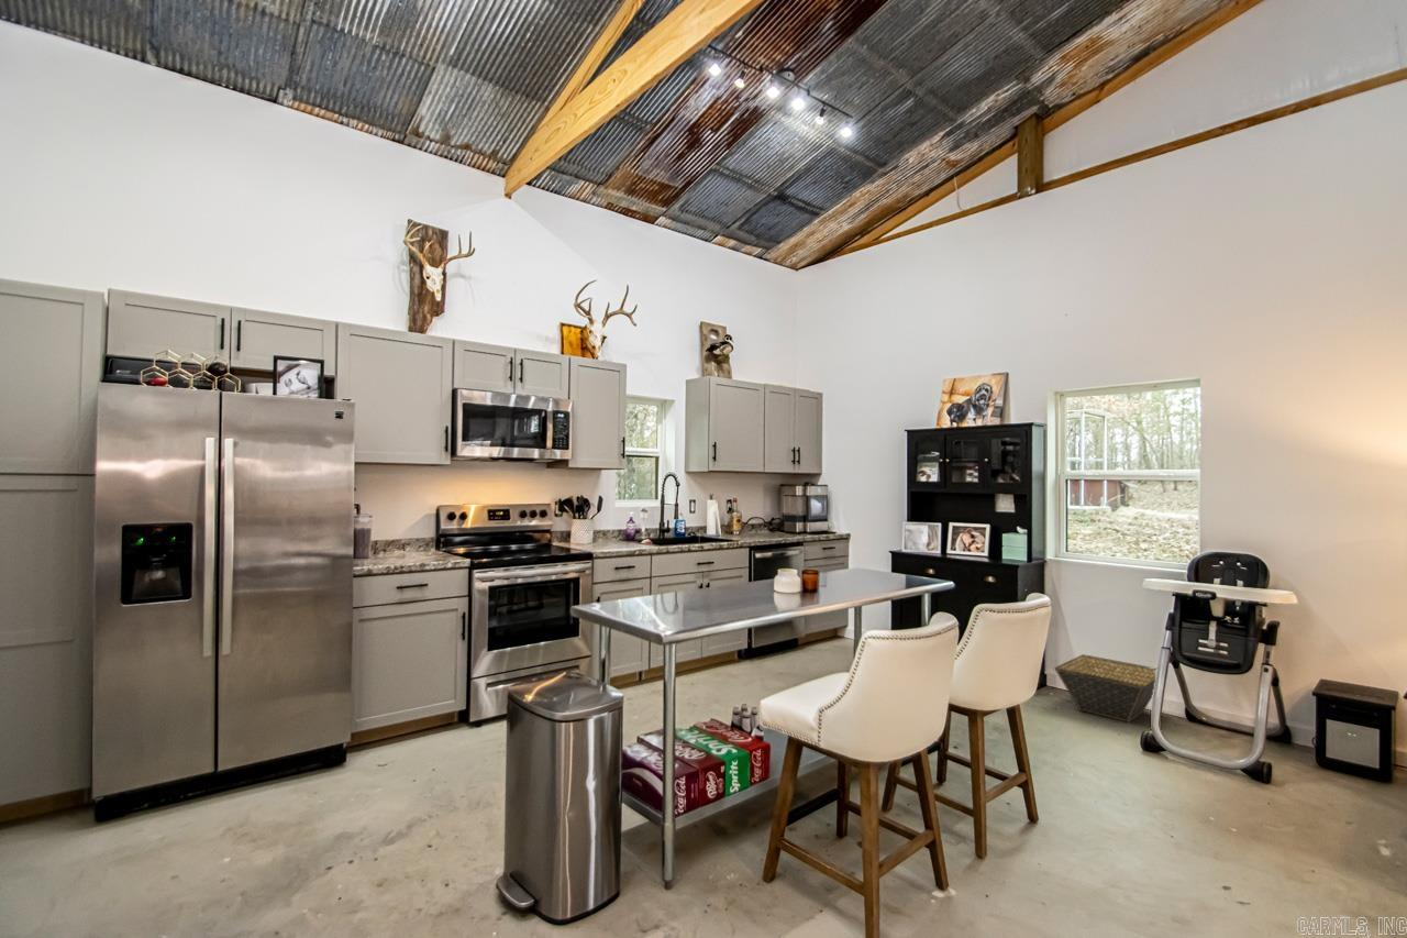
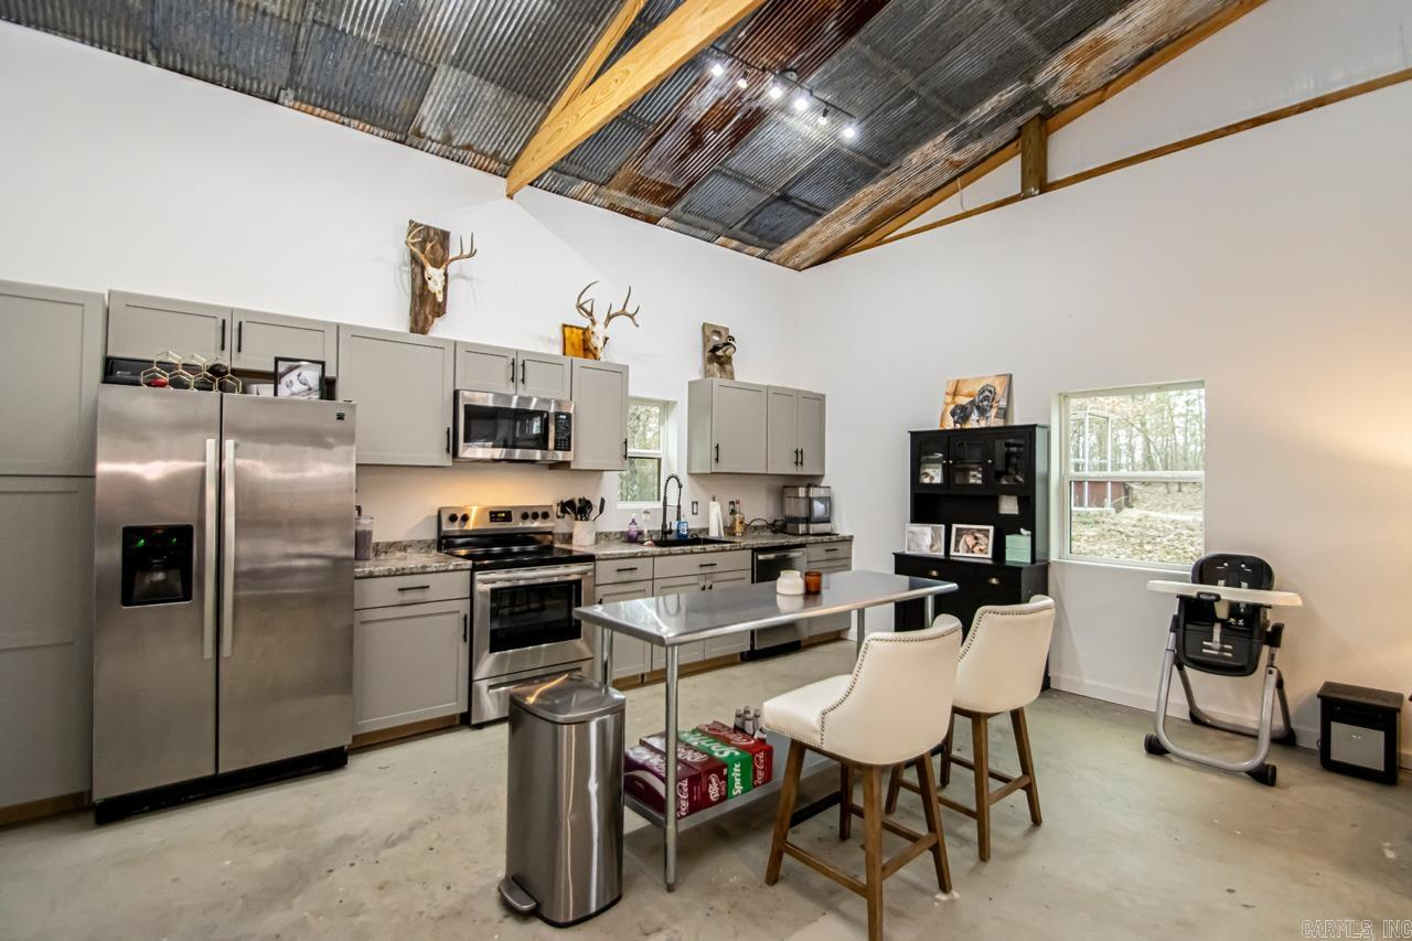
- basket [1053,653,1157,724]
